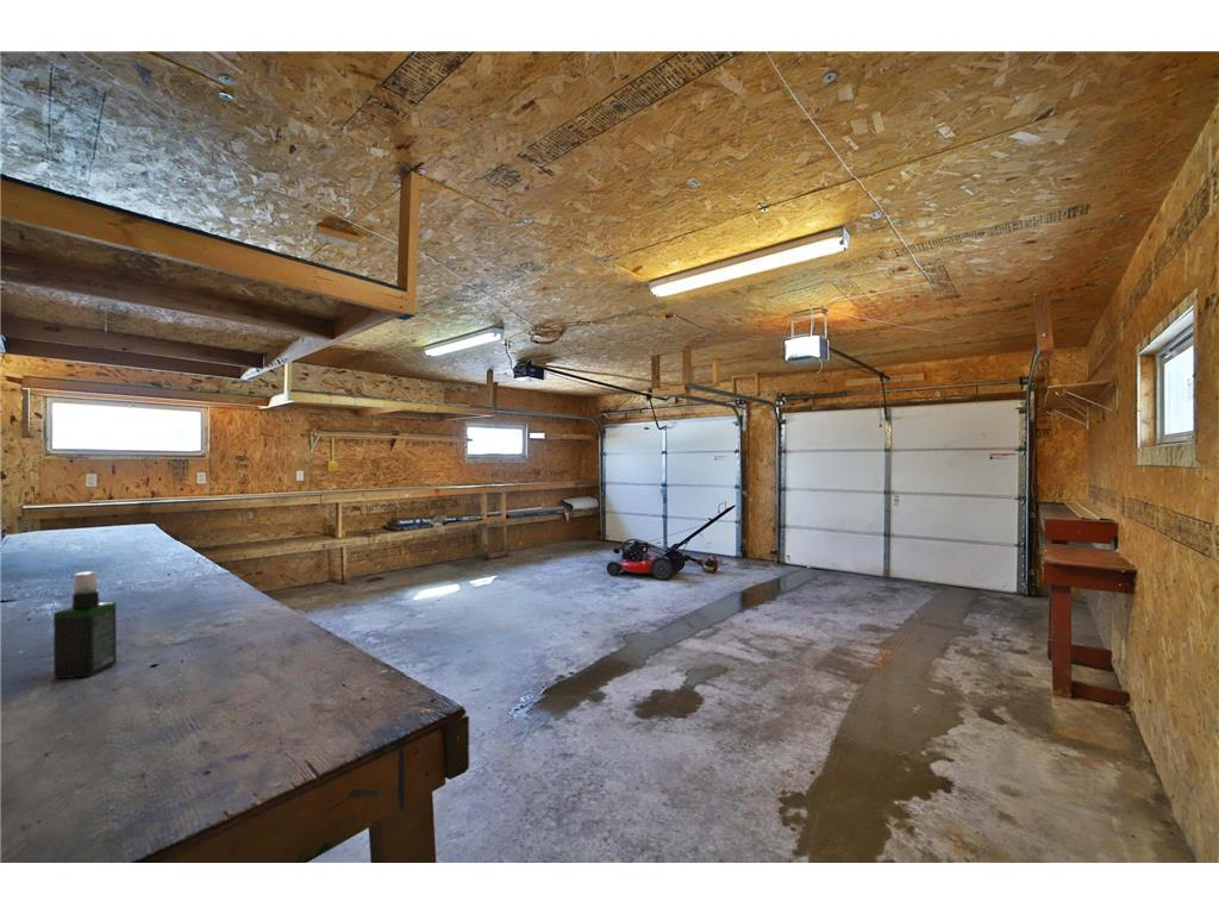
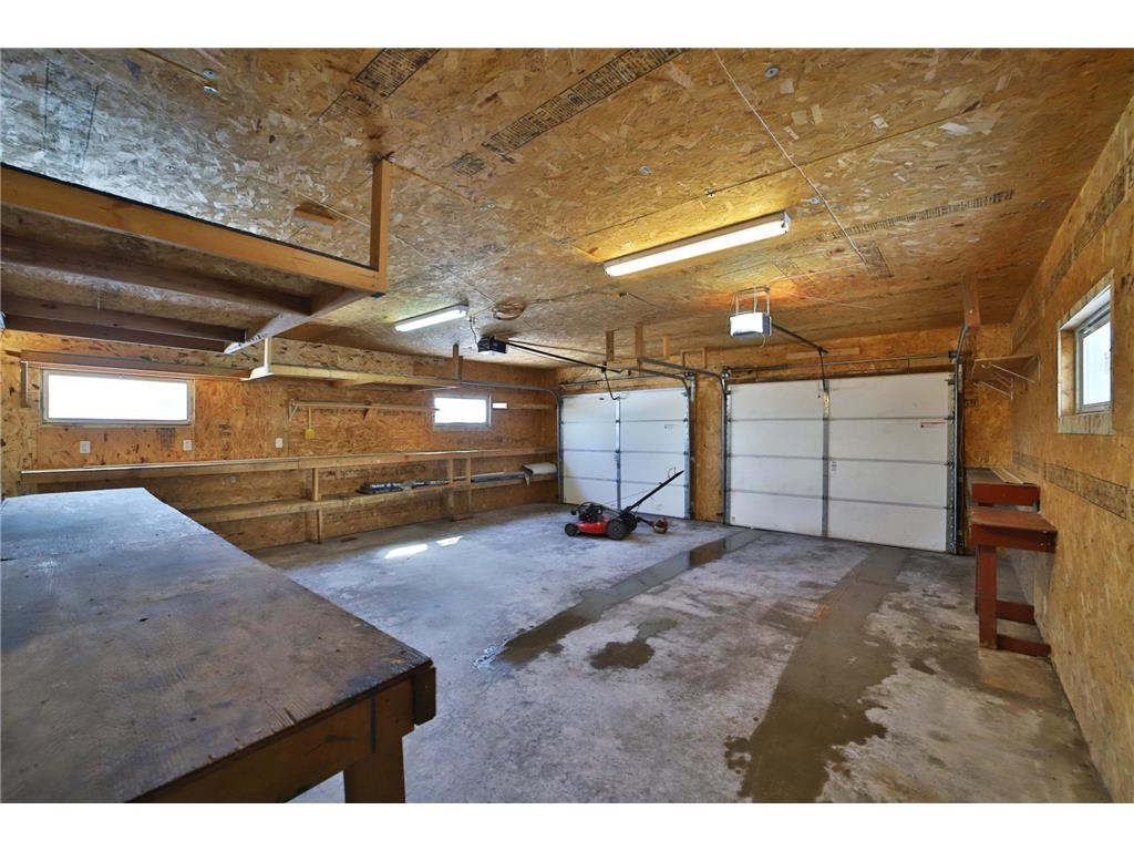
- spray bottle [52,570,118,680]
